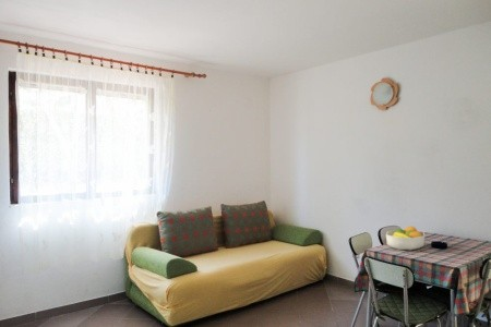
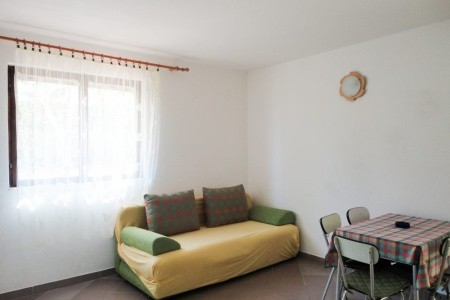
- fruit bowl [385,225,426,252]
